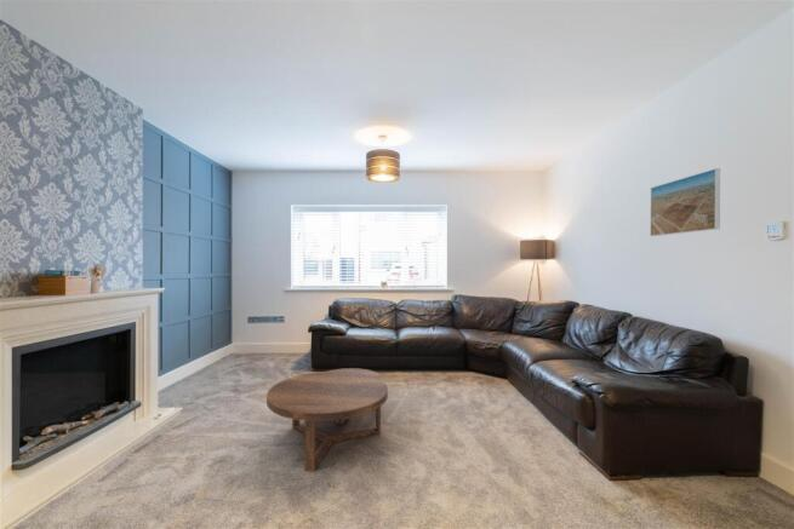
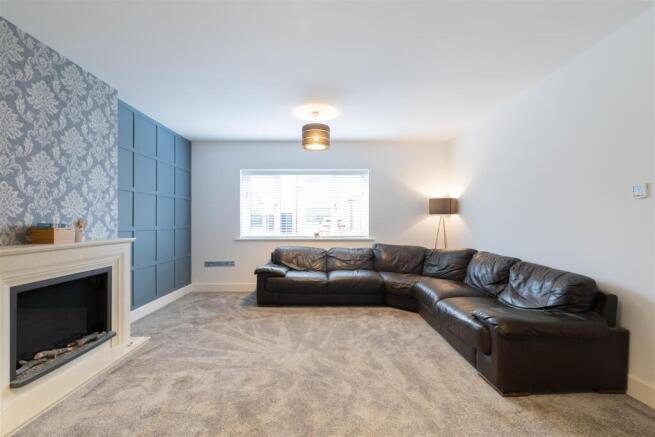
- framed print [649,167,721,237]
- coffee table [265,367,389,473]
